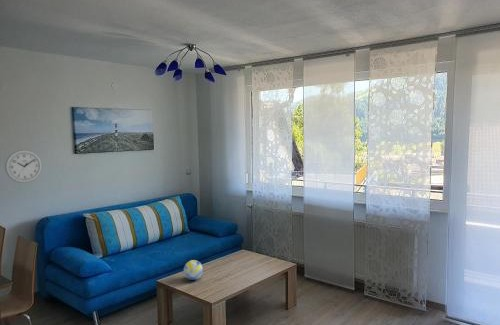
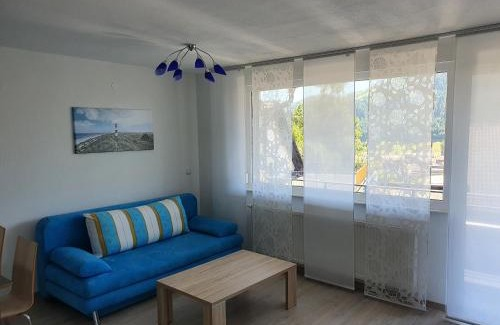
- decorative ball [183,259,204,281]
- wall clock [4,149,43,184]
